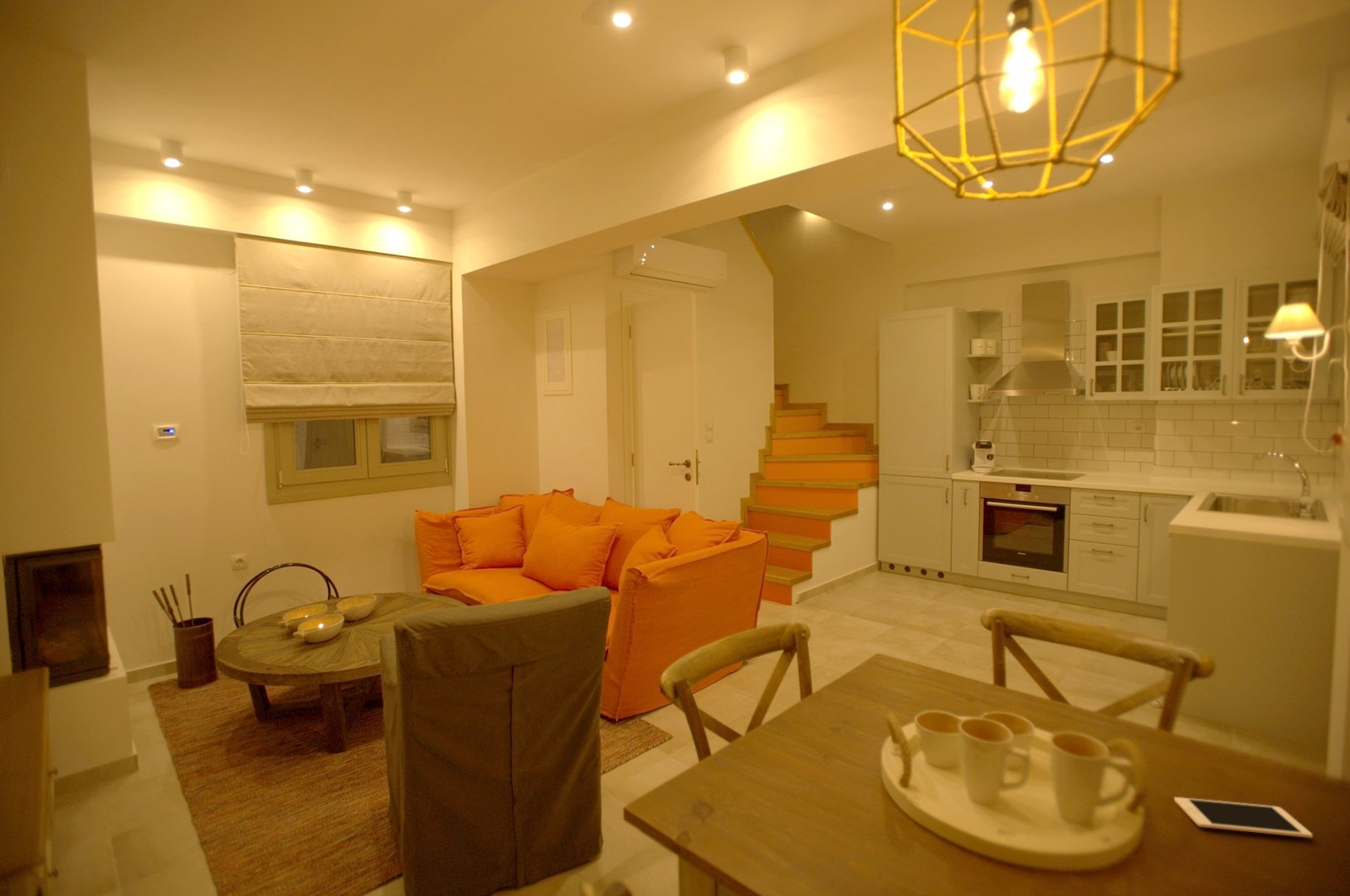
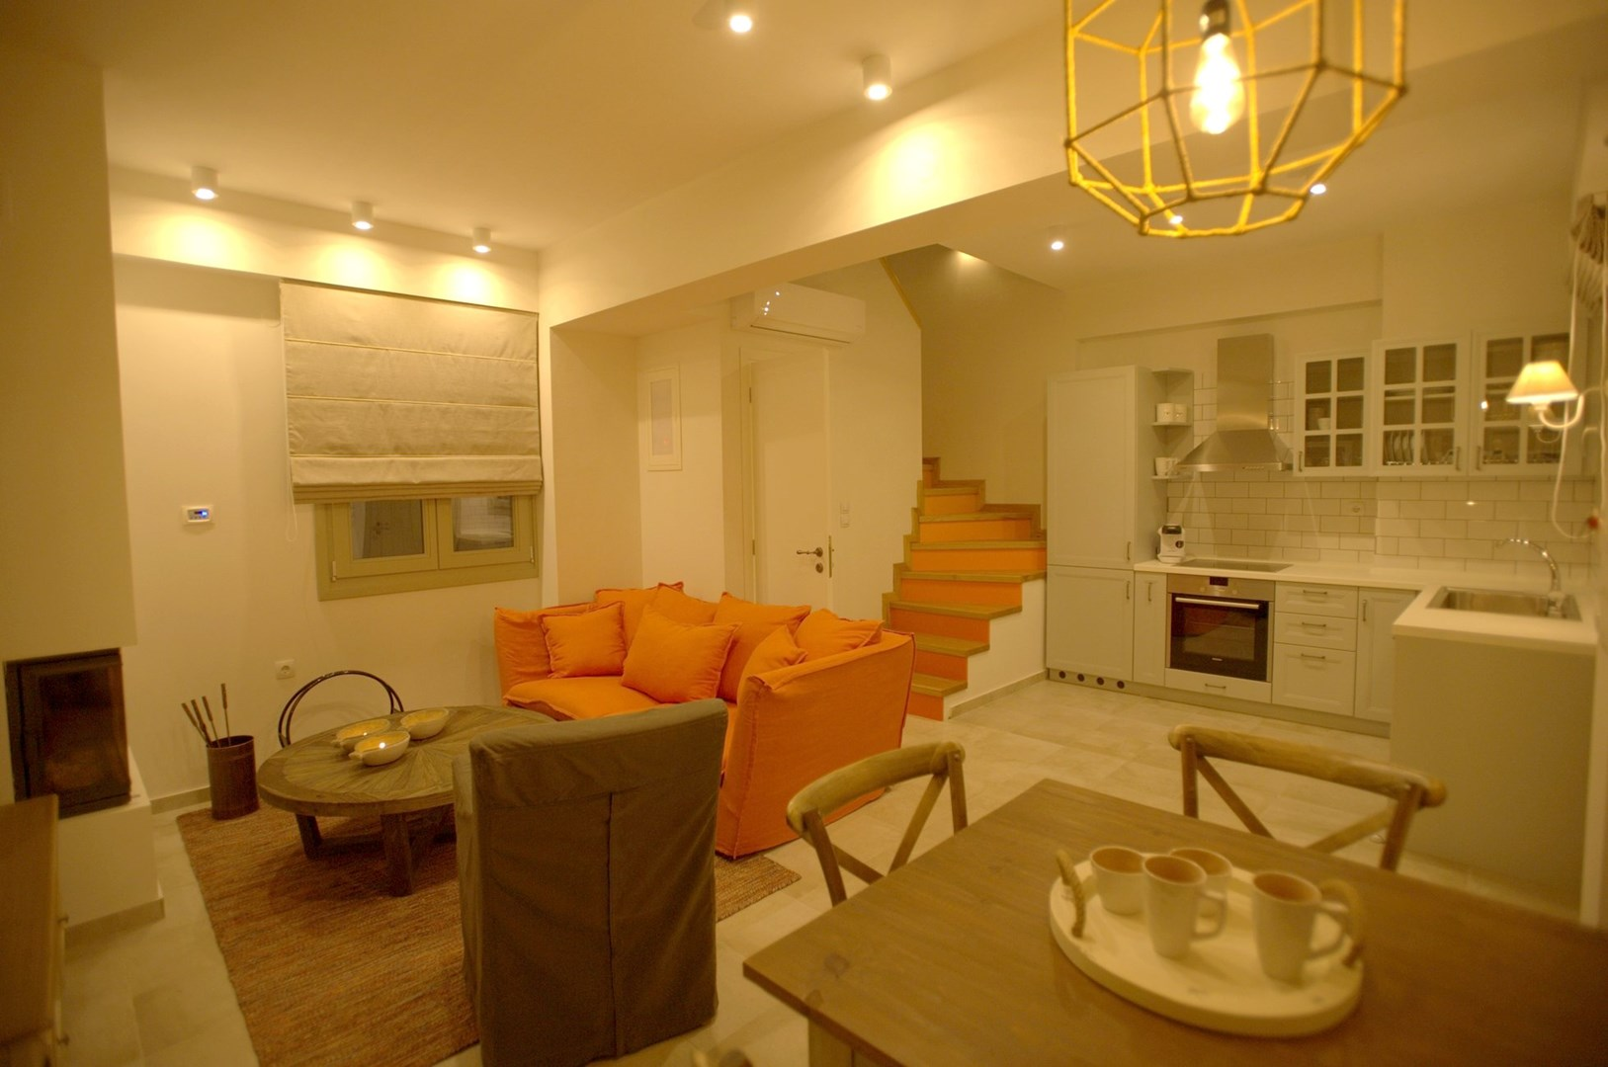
- cell phone [1173,796,1313,839]
